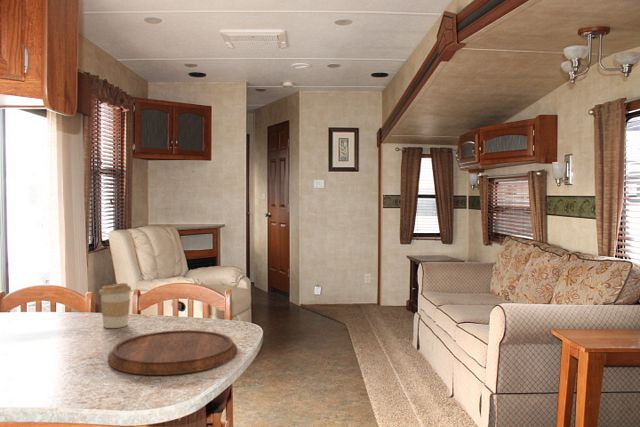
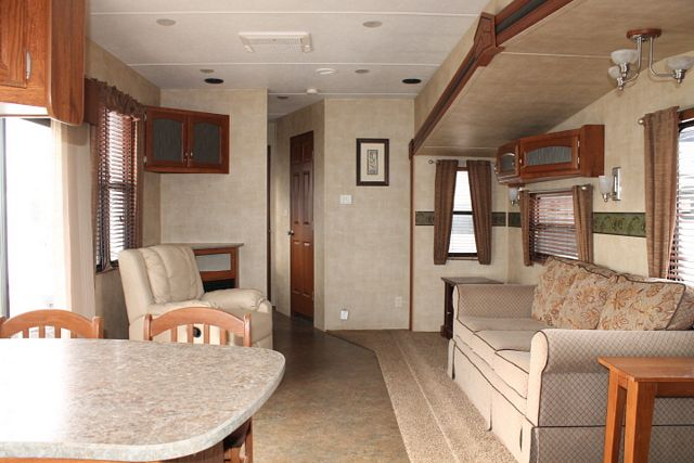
- cutting board [107,329,238,376]
- coffee cup [98,282,132,329]
